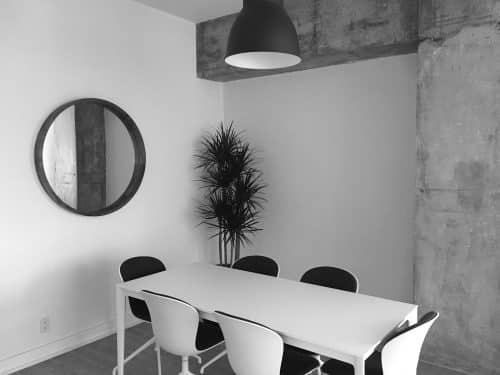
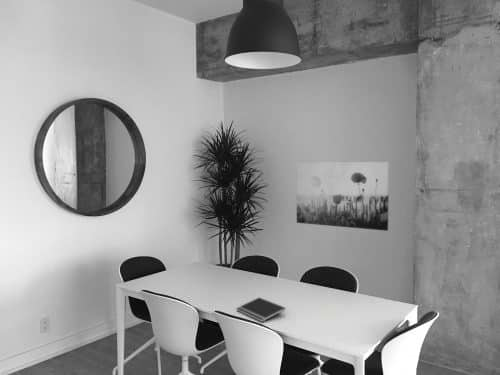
+ notepad [235,297,286,323]
+ wall art [296,161,390,232]
